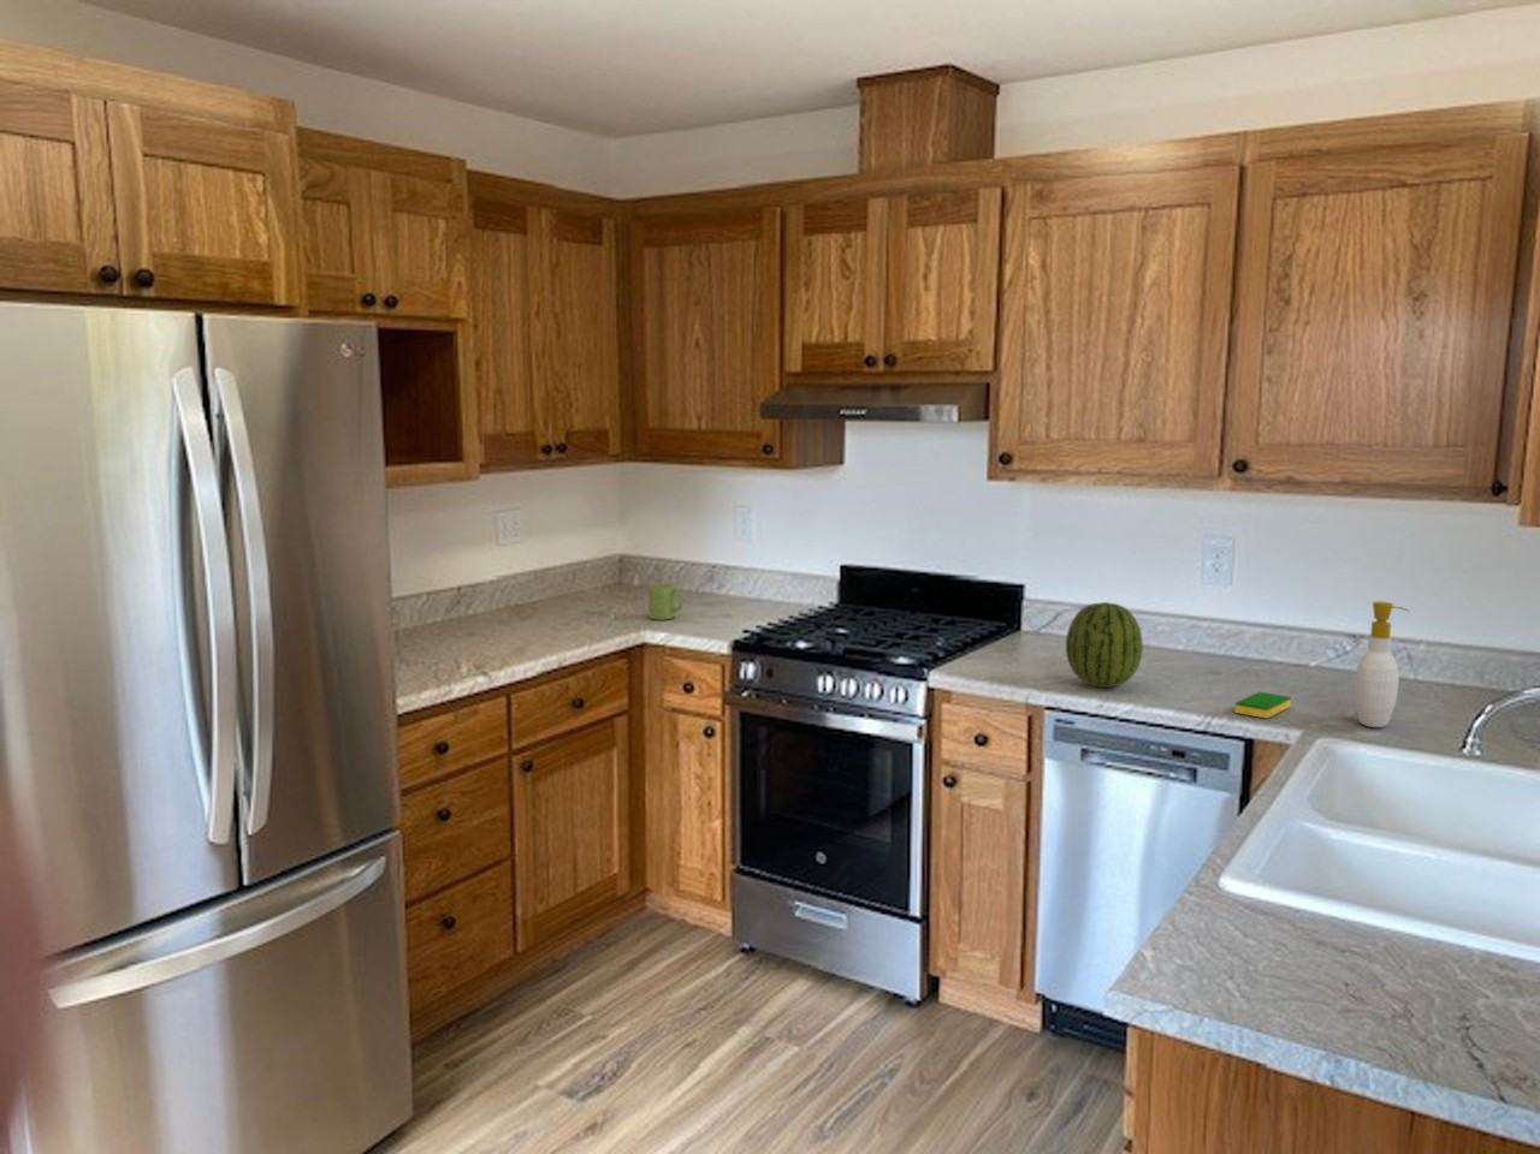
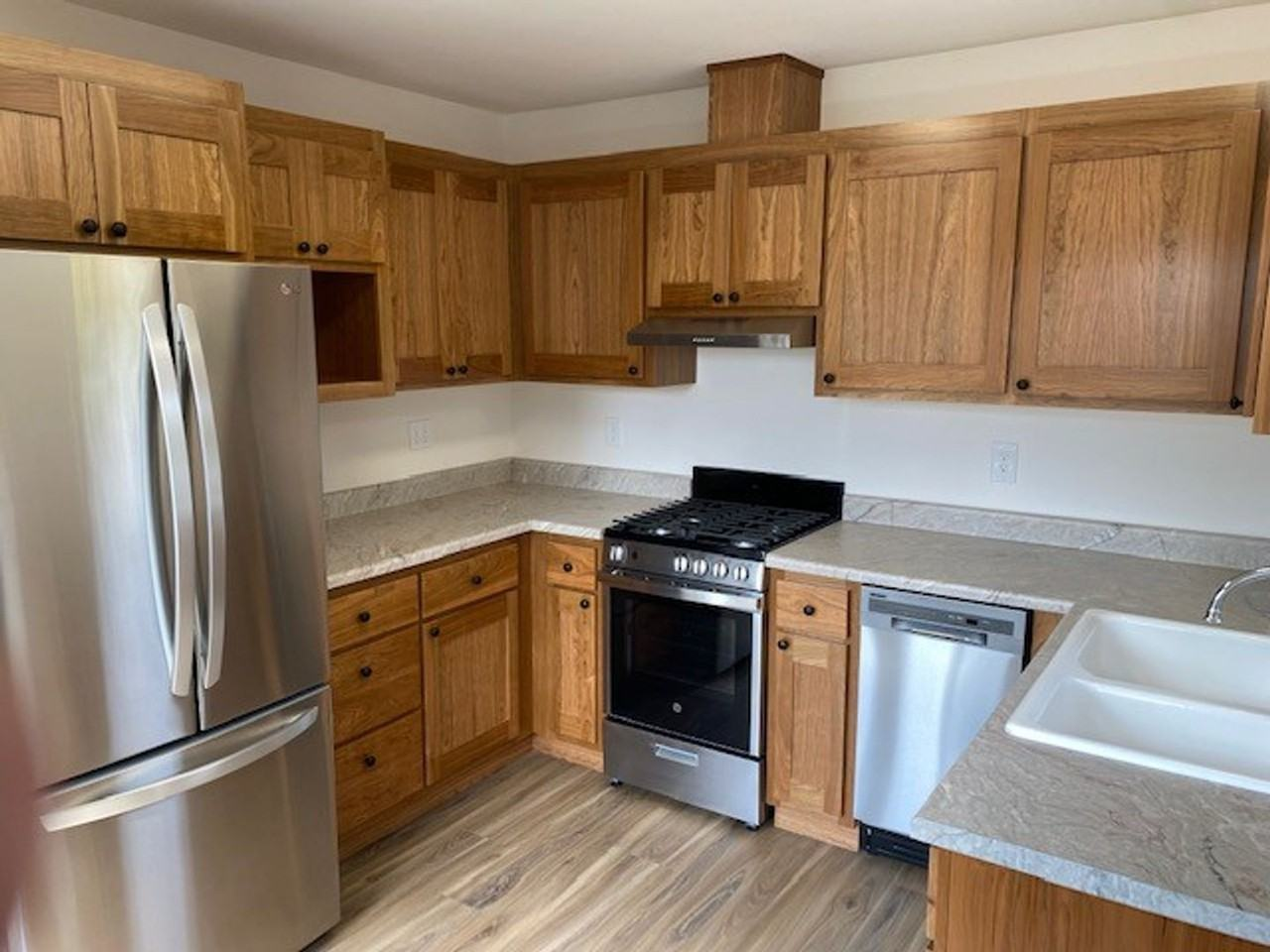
- soap bottle [1353,600,1410,729]
- dish sponge [1233,691,1293,720]
- fruit [1065,601,1145,689]
- mug [648,583,685,622]
